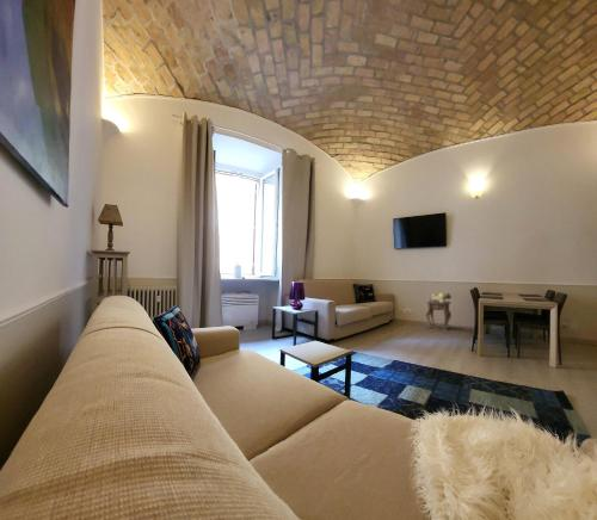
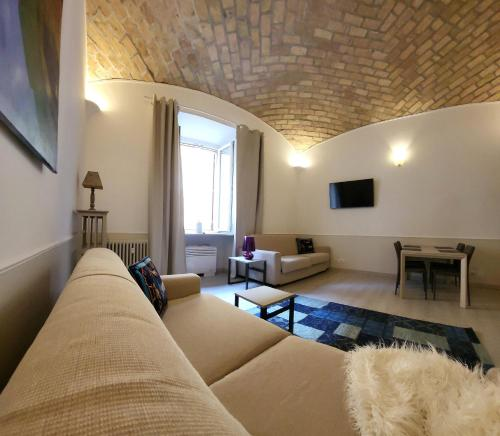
- side table [425,292,453,332]
